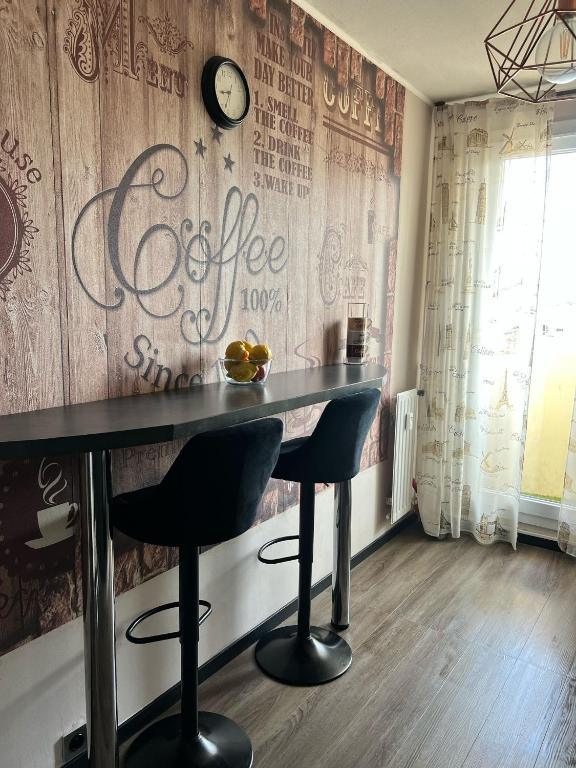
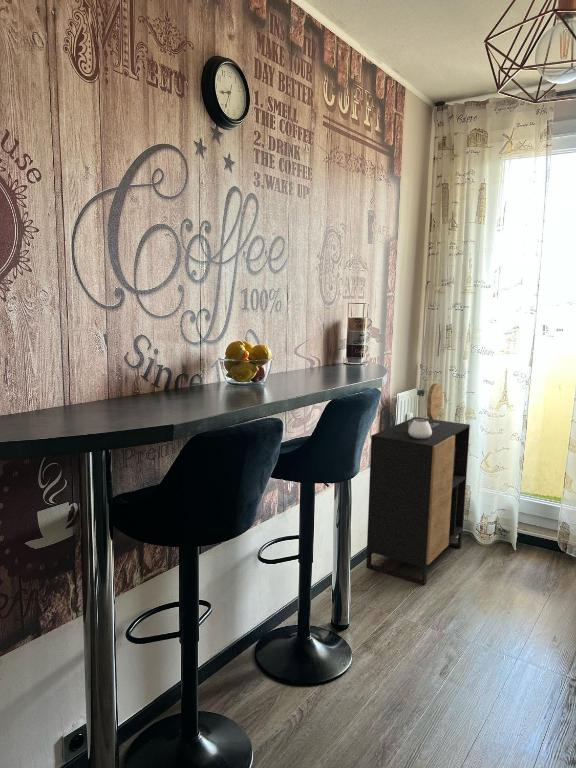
+ cabinet [365,382,471,587]
